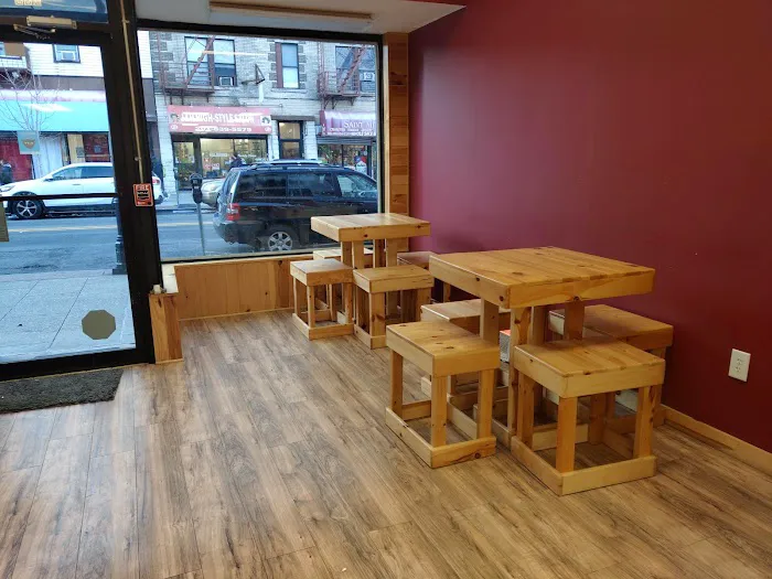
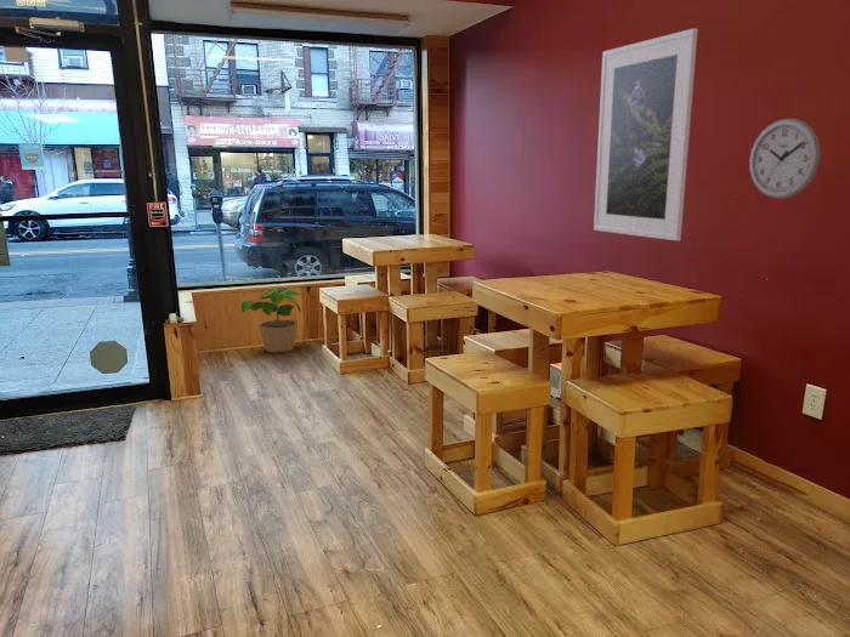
+ wall clock [748,118,821,200]
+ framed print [593,27,699,241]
+ potted plant [240,288,301,354]
